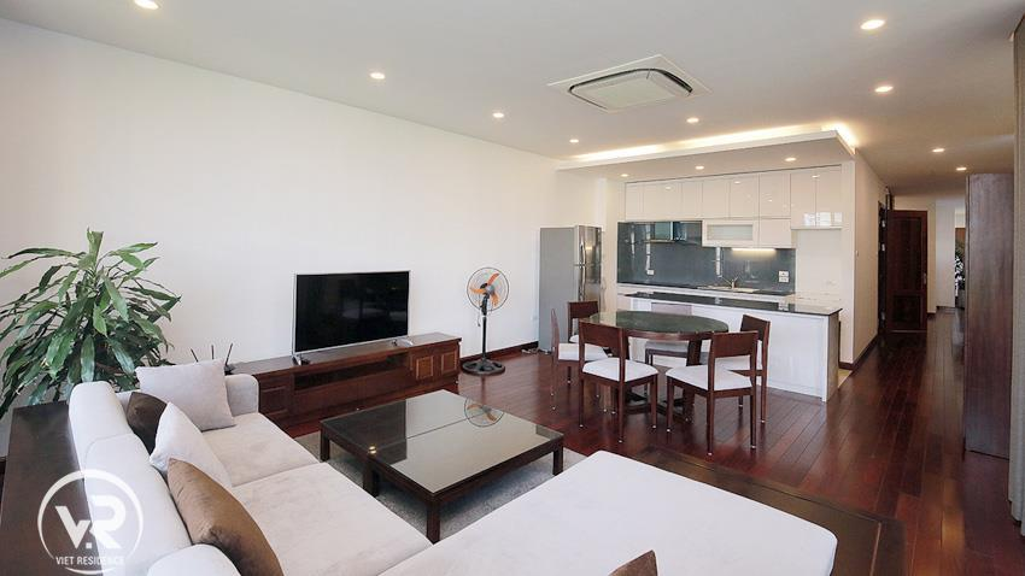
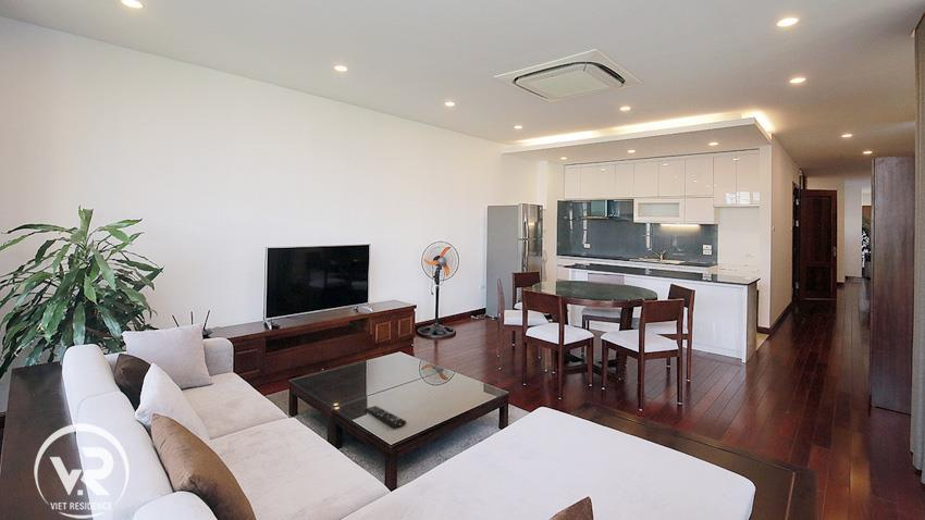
+ remote control [363,405,407,429]
